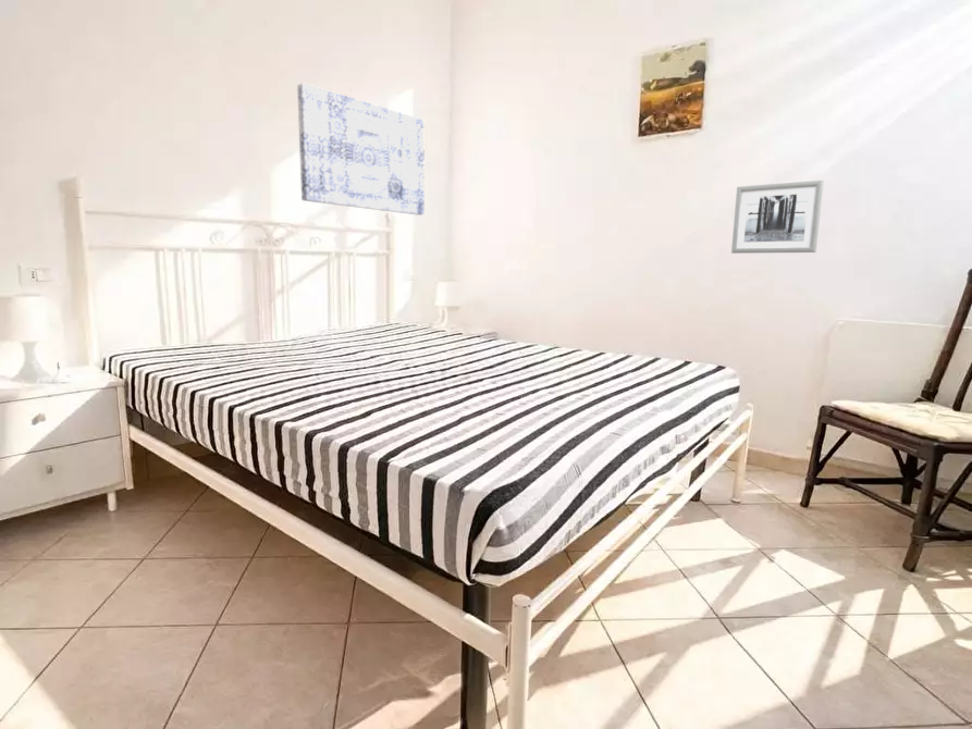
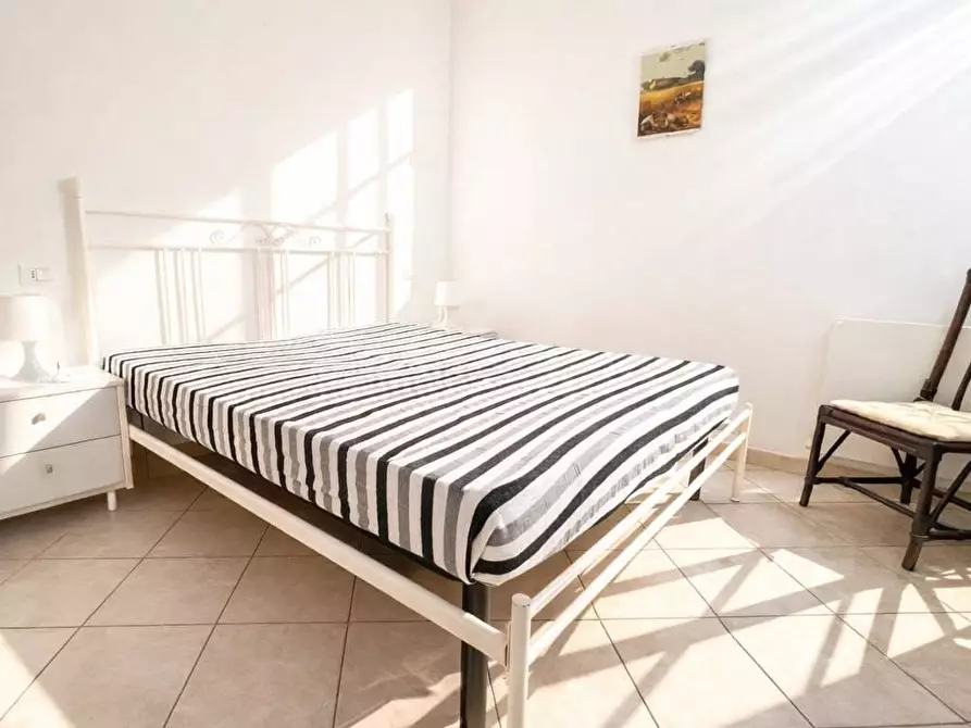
- wall art [730,180,825,255]
- wall art [296,82,426,215]
